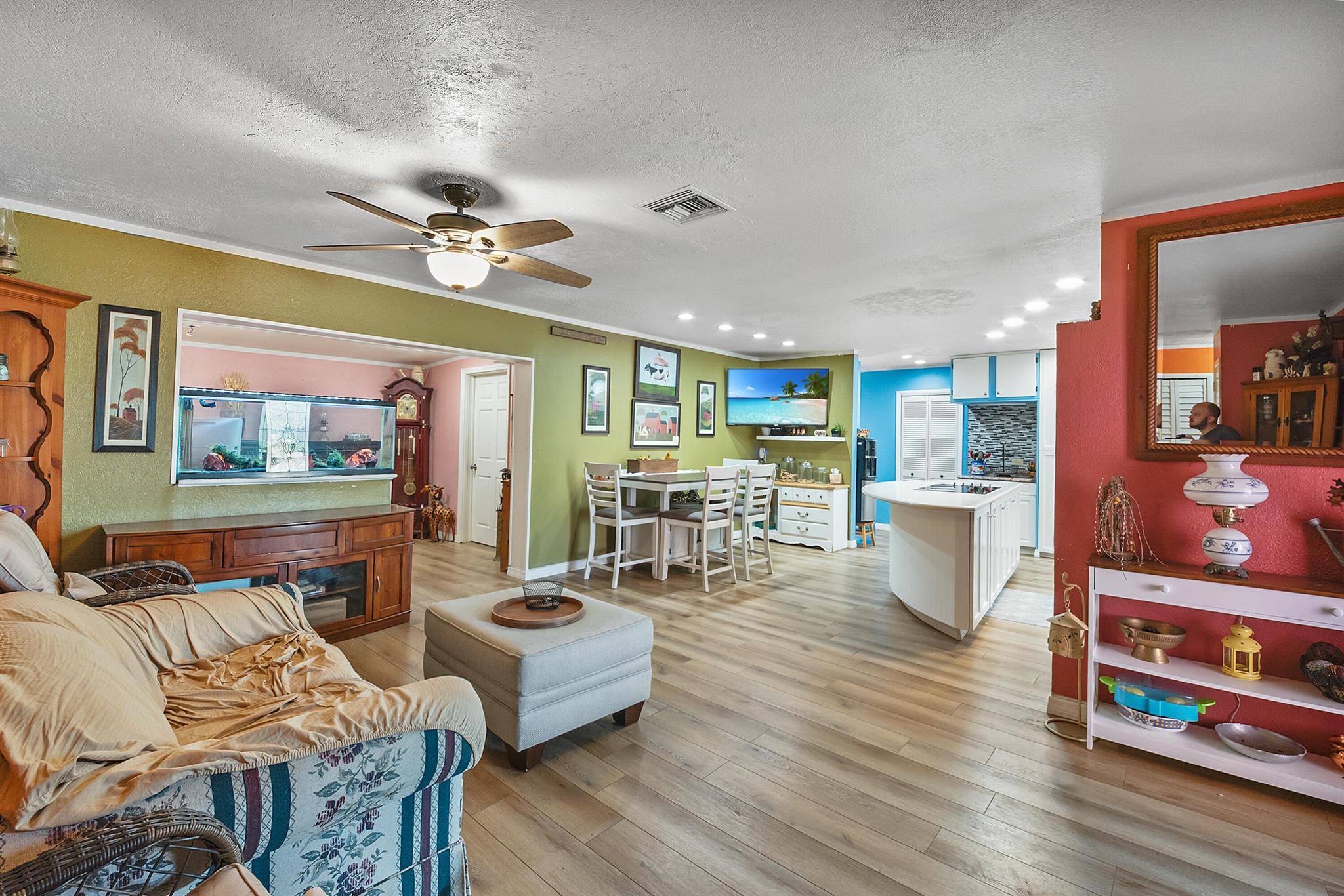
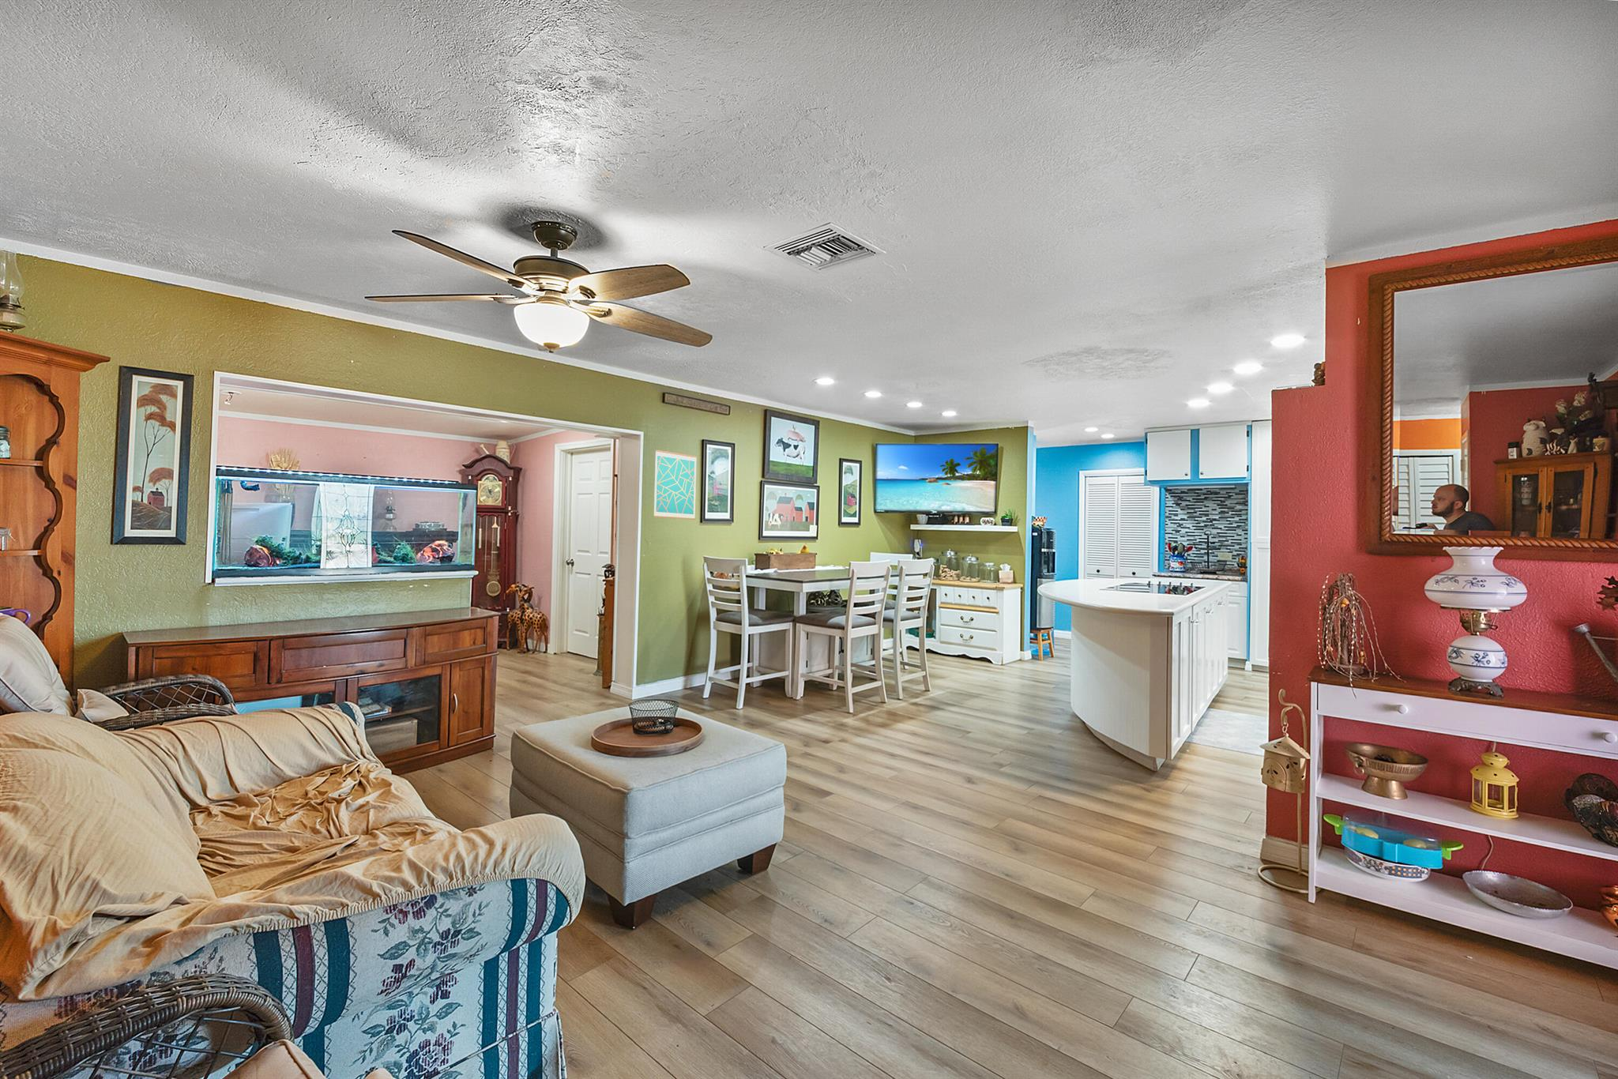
+ wall art [652,449,697,520]
